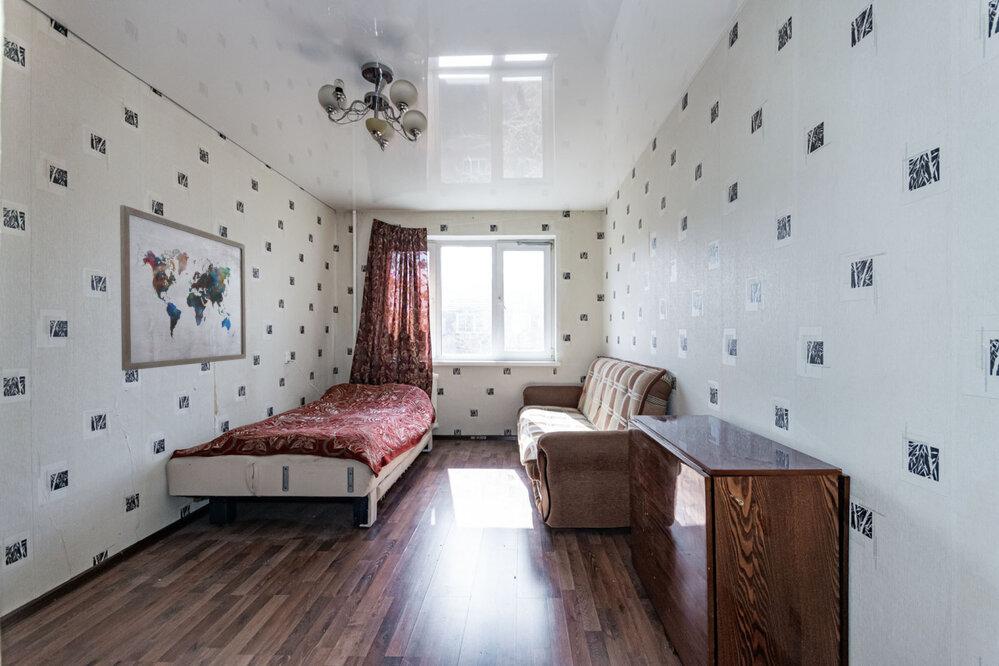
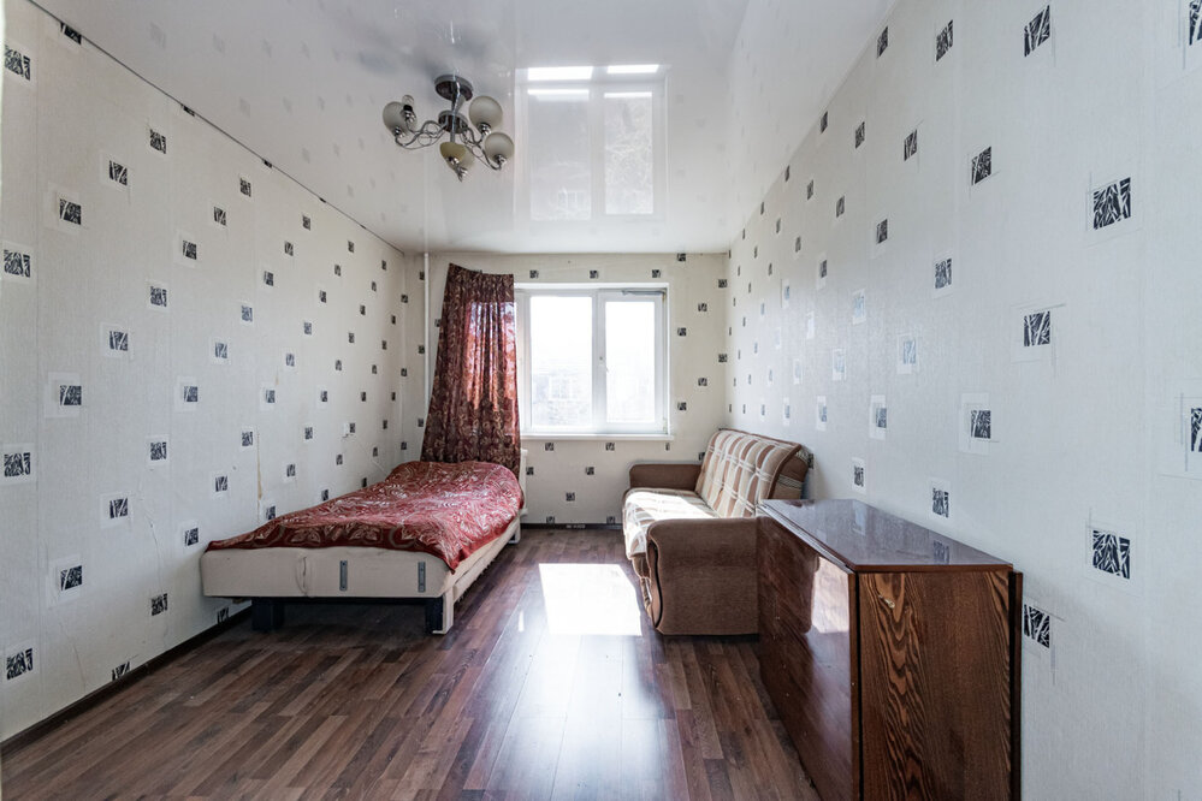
- wall art [119,204,247,372]
